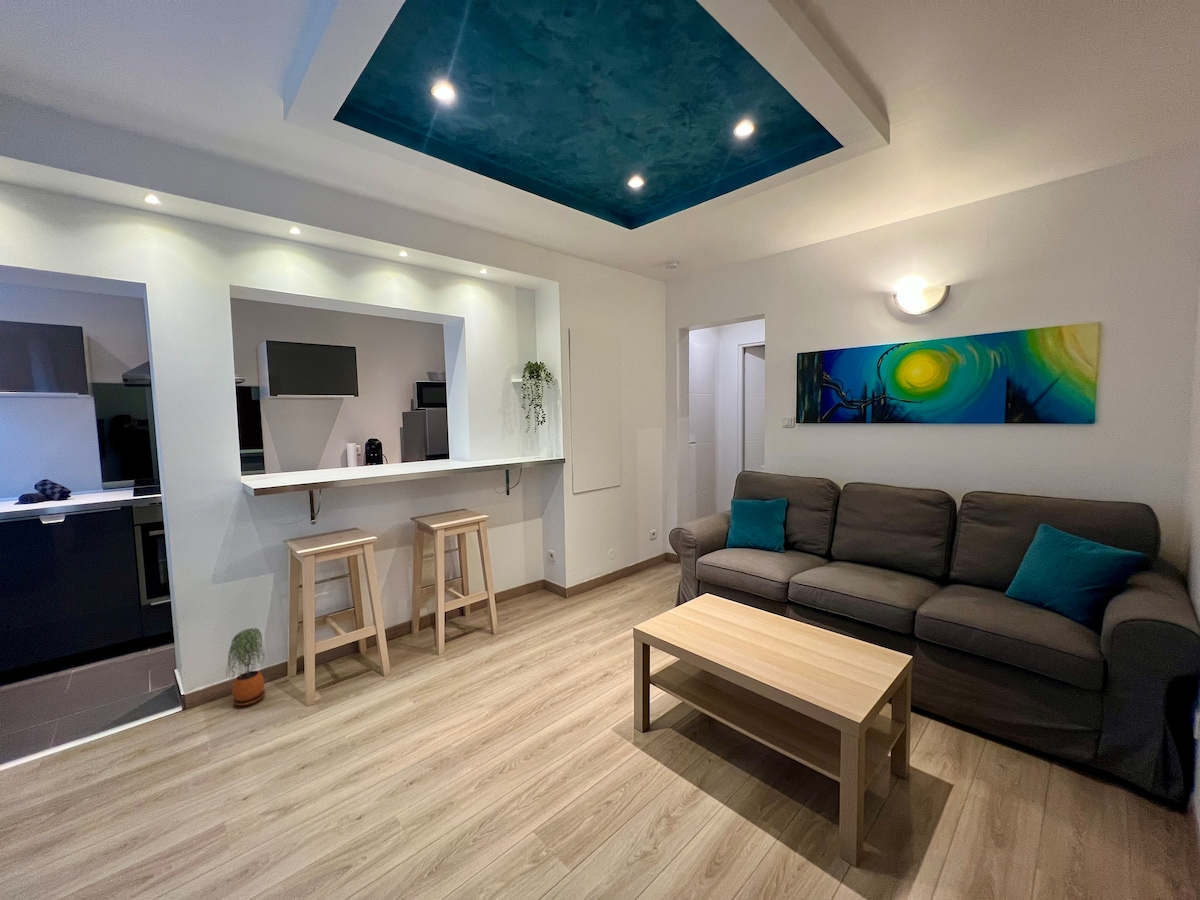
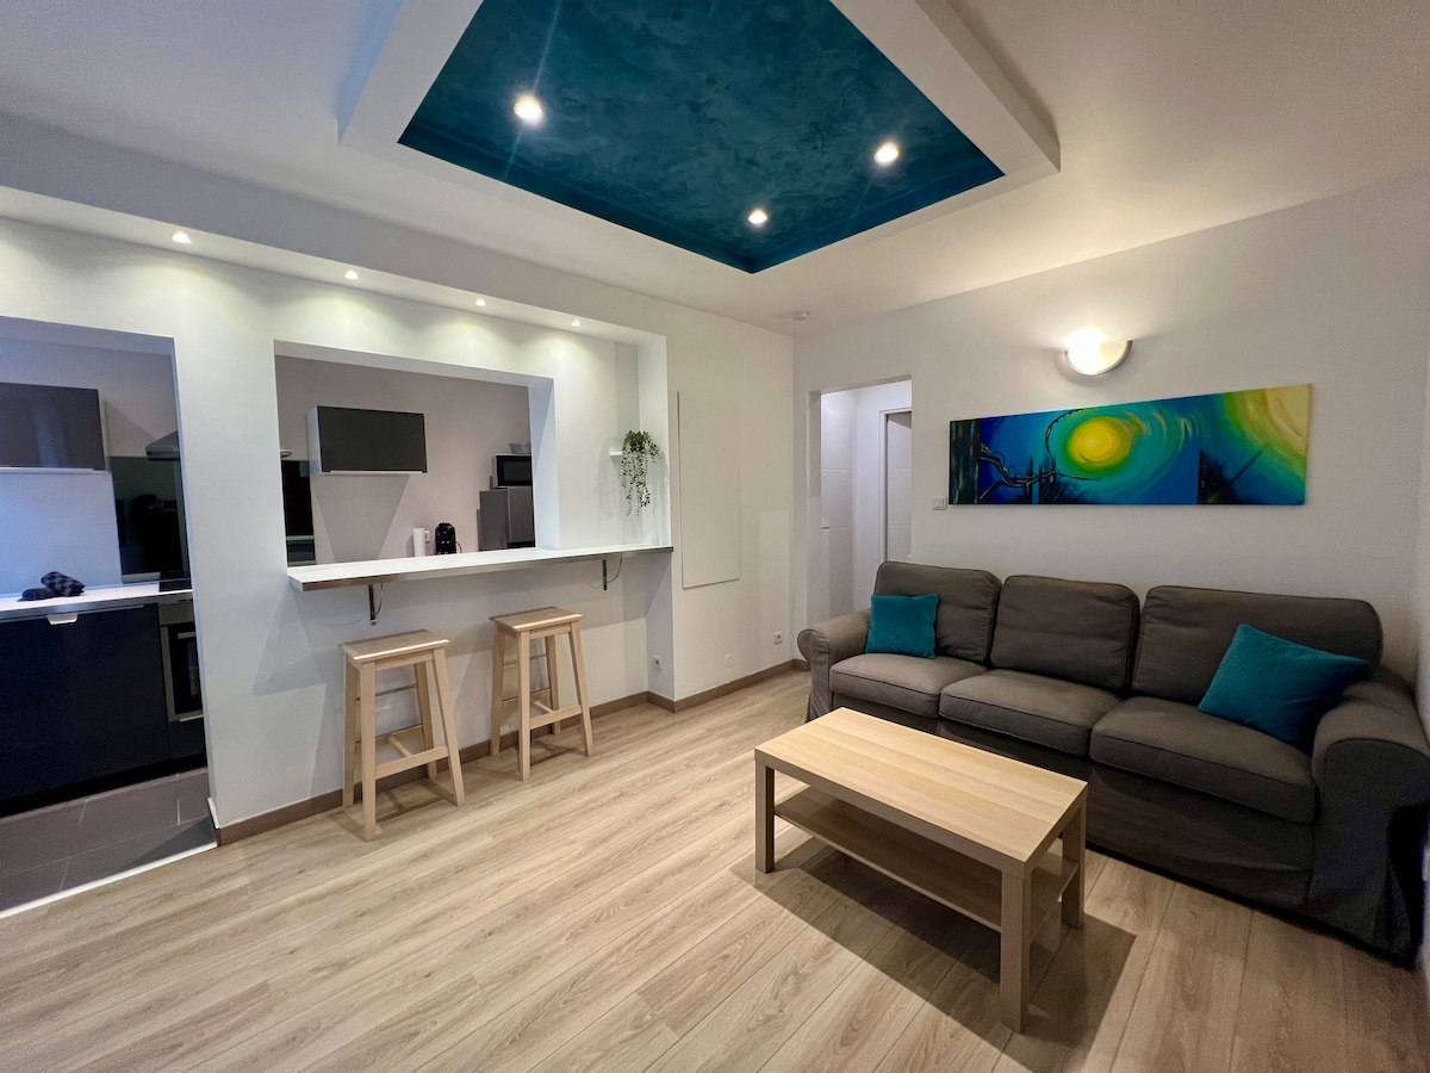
- potted plant [225,627,267,706]
